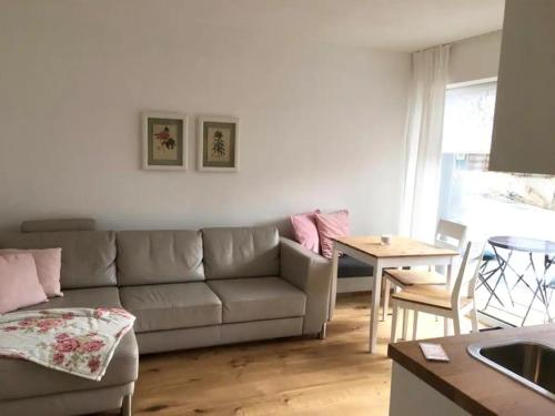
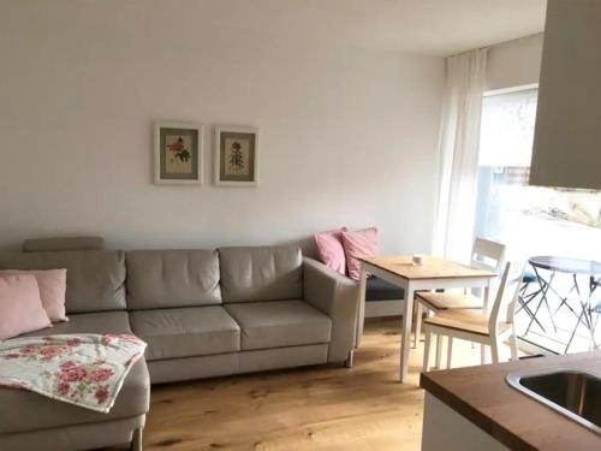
- graded trading card [418,342,451,362]
